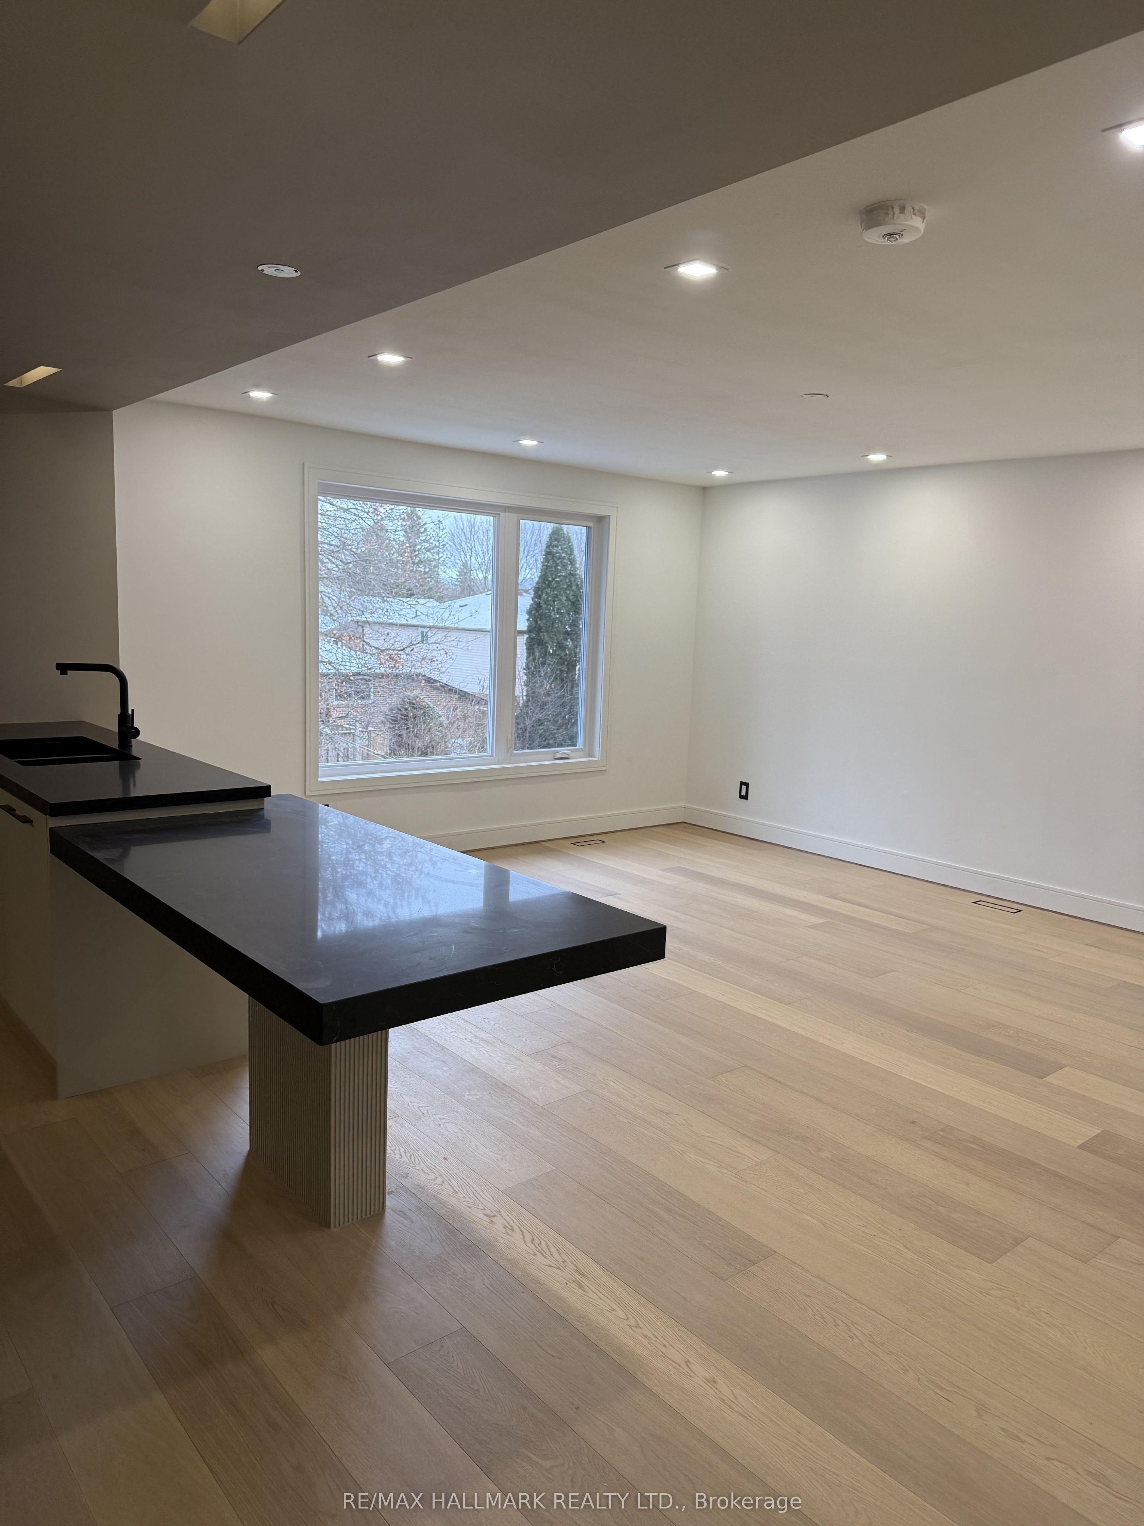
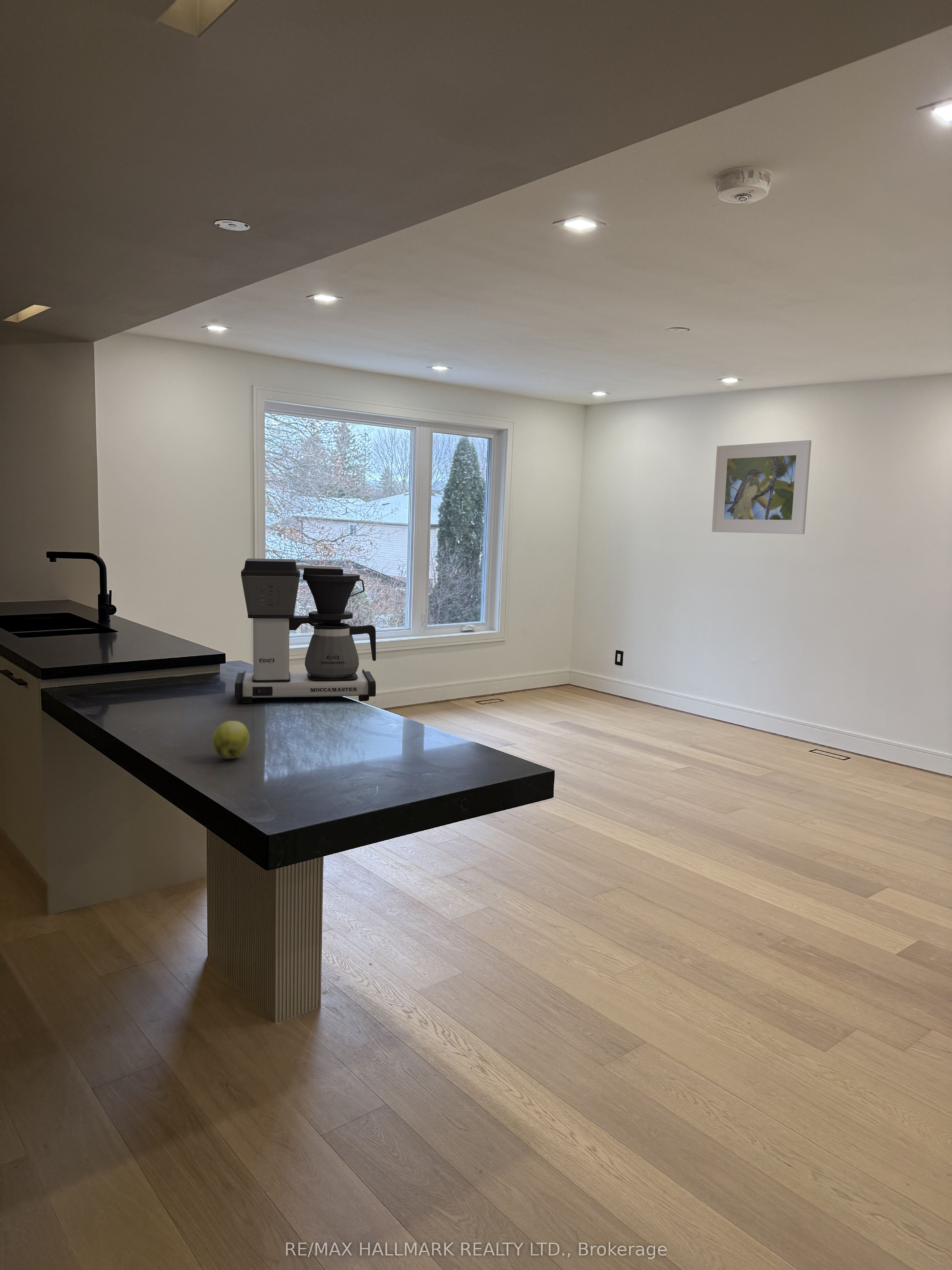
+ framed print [712,440,812,535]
+ coffee maker [235,558,376,704]
+ apple [212,721,250,759]
